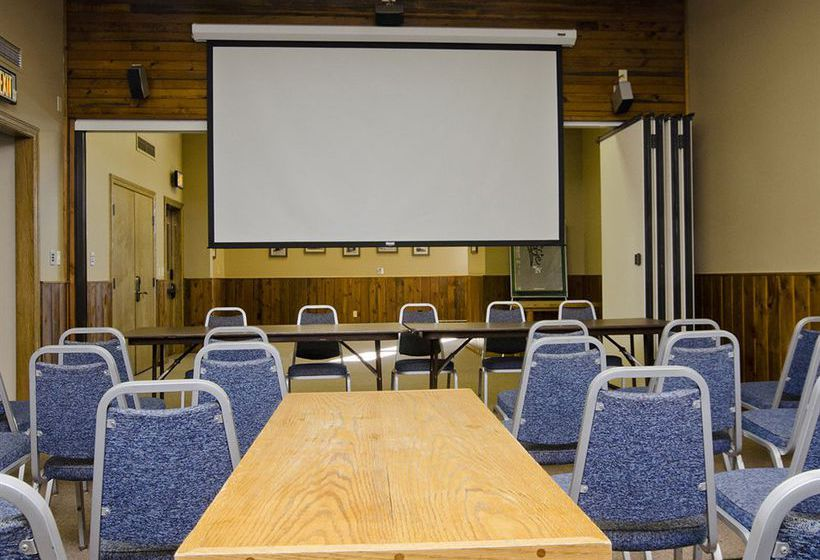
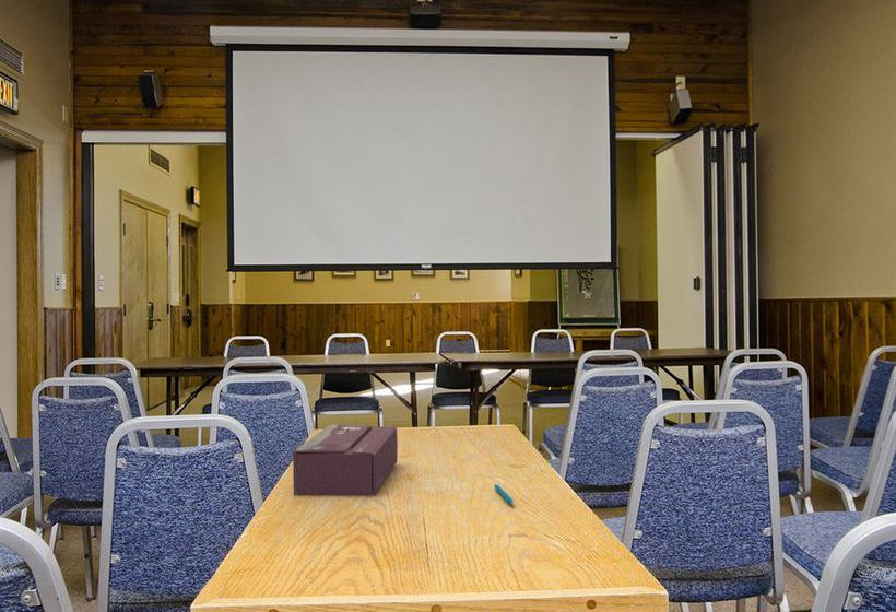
+ tissue box [292,423,399,497]
+ pen [493,483,515,506]
